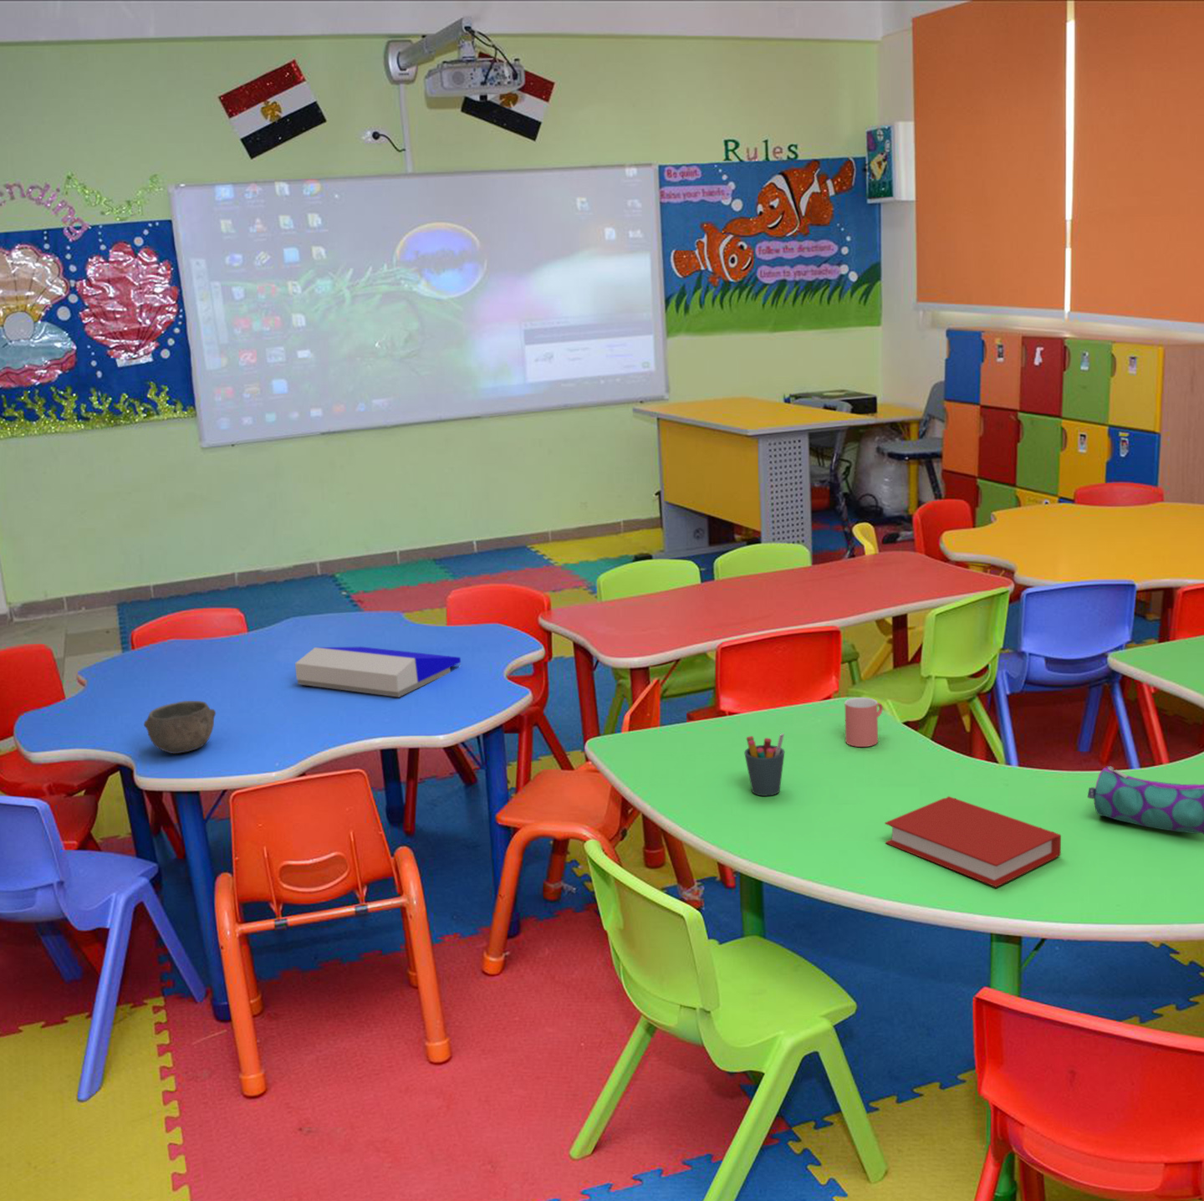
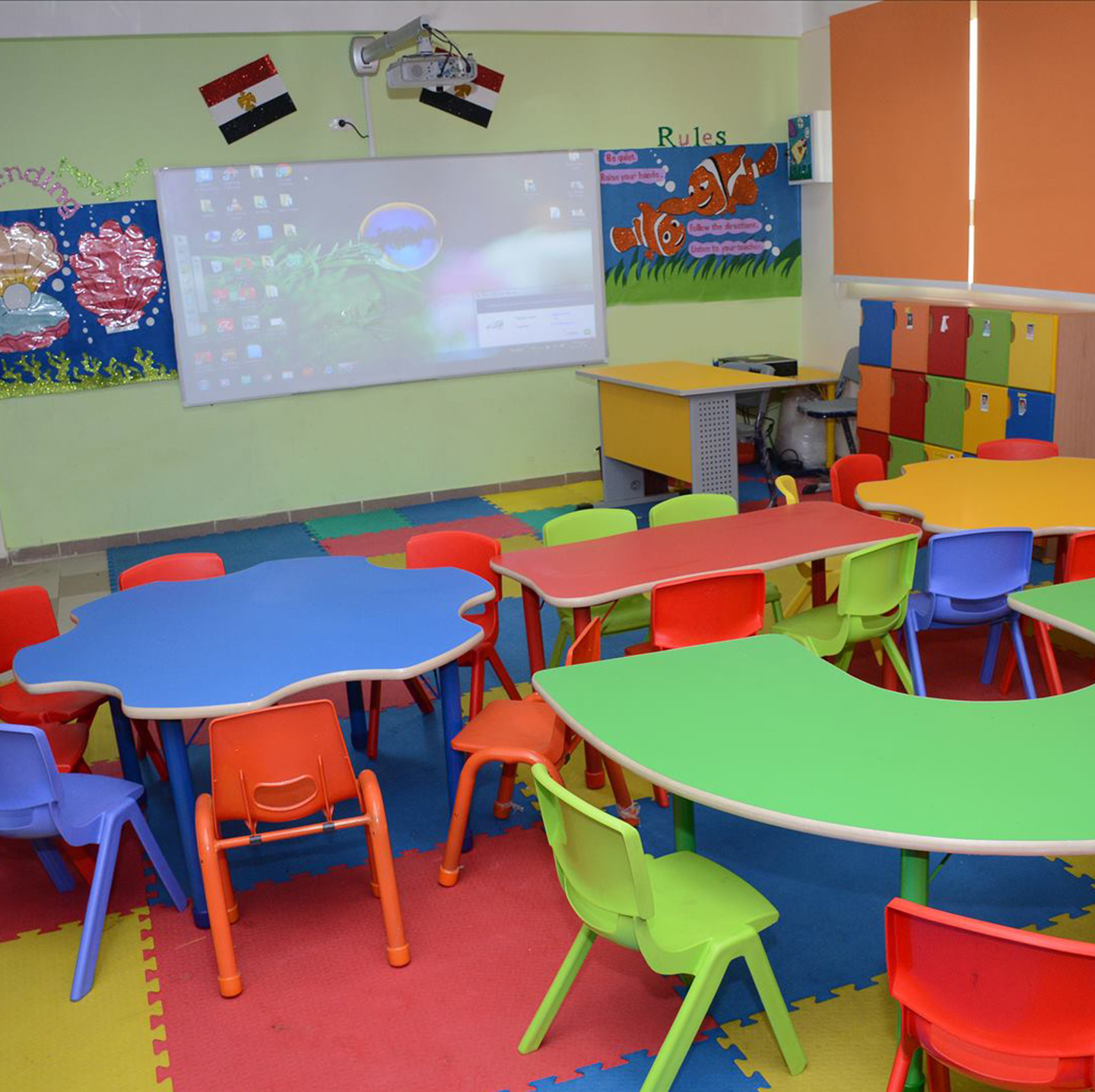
- bowl [143,699,217,754]
- cup [843,696,884,748]
- pencil case [1087,765,1204,836]
- book [884,795,1062,889]
- pen holder [743,732,785,796]
- architectural model [295,646,462,697]
